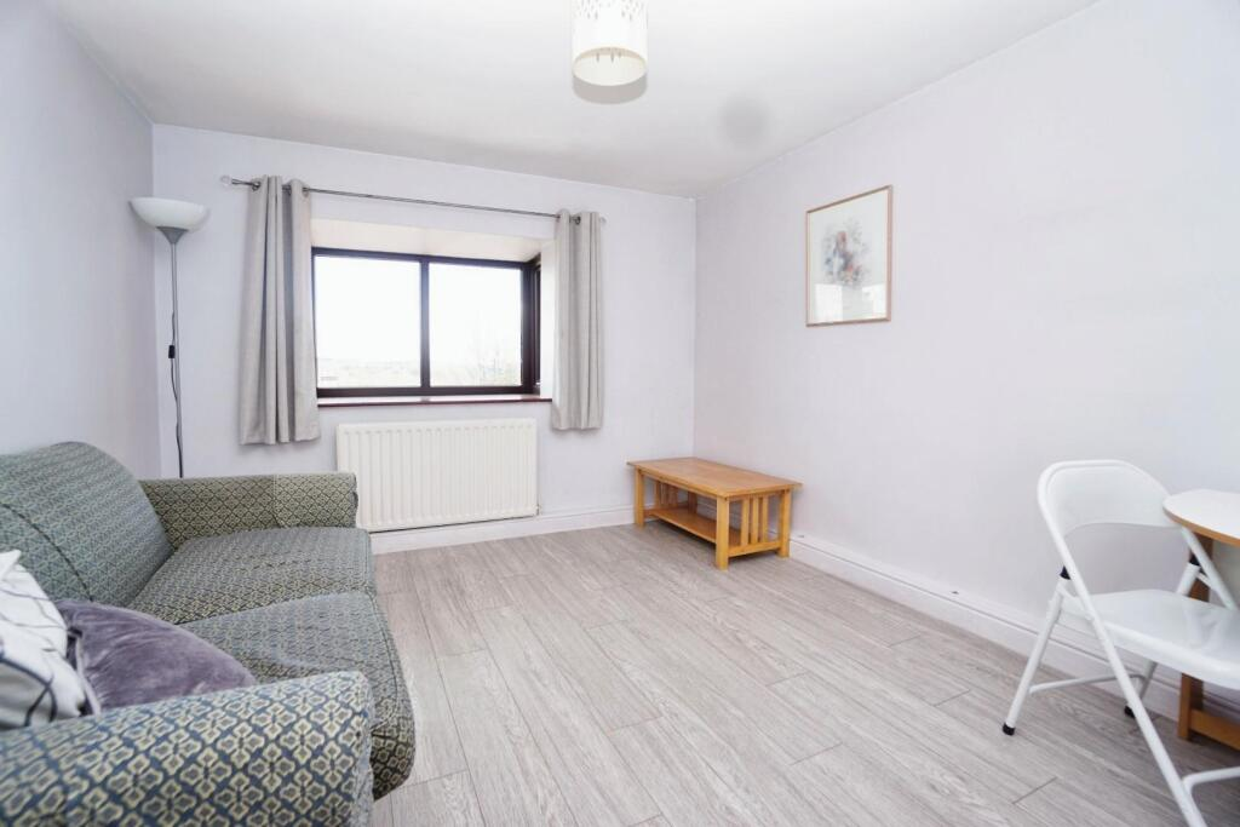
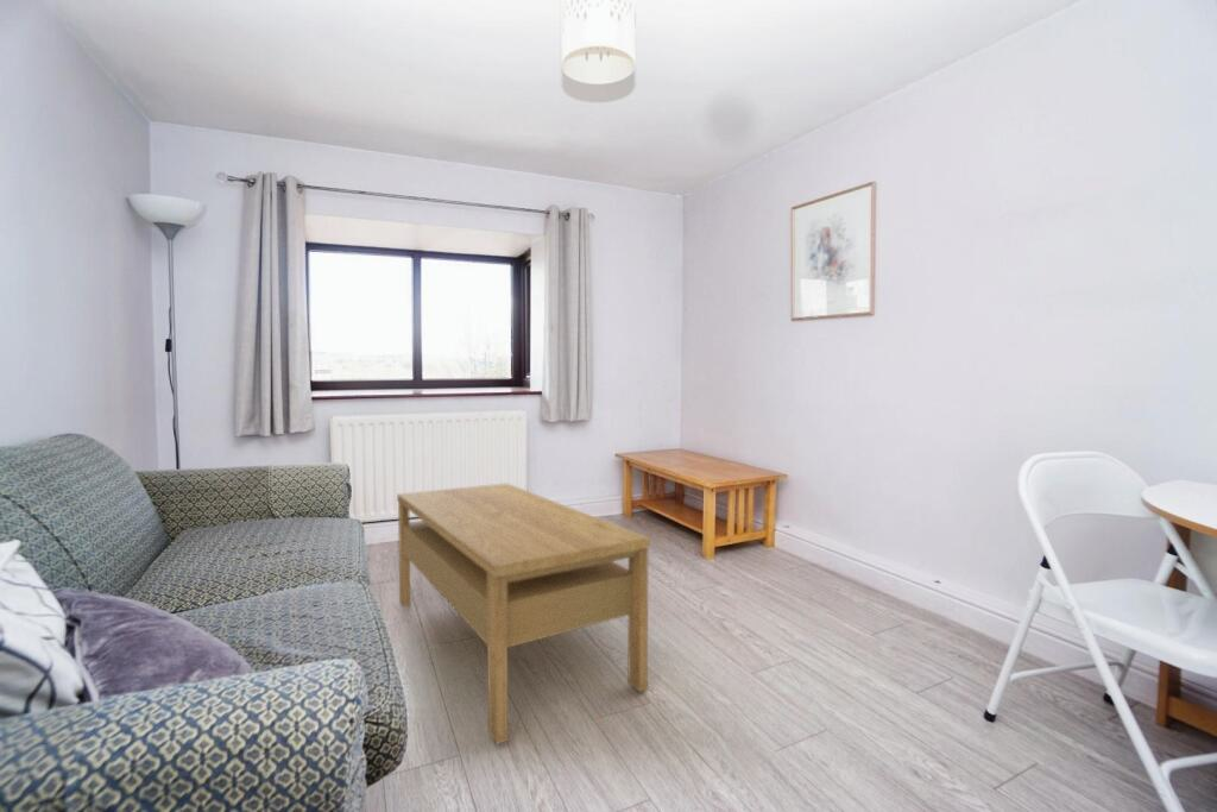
+ coffee table [396,483,651,745]
